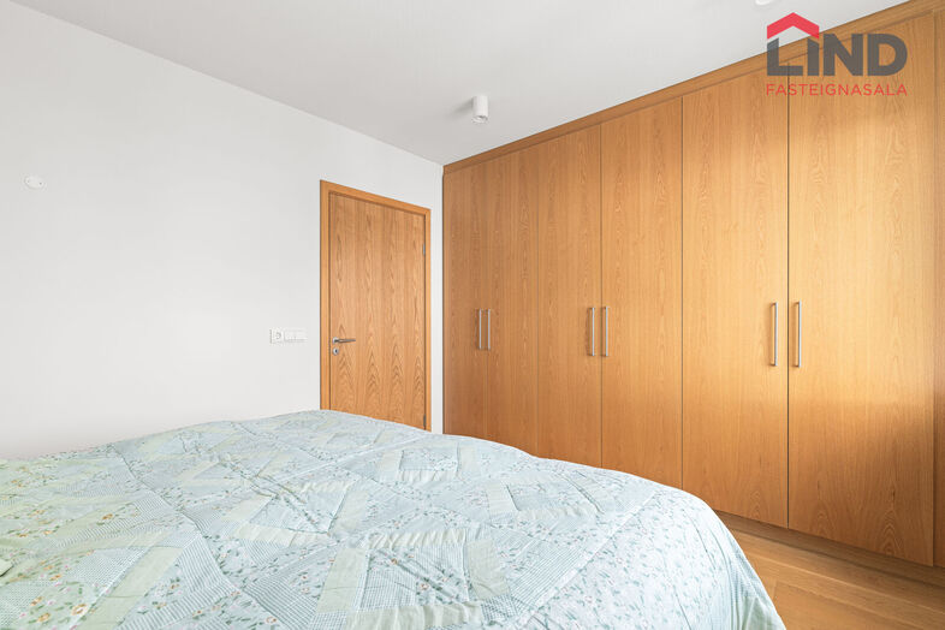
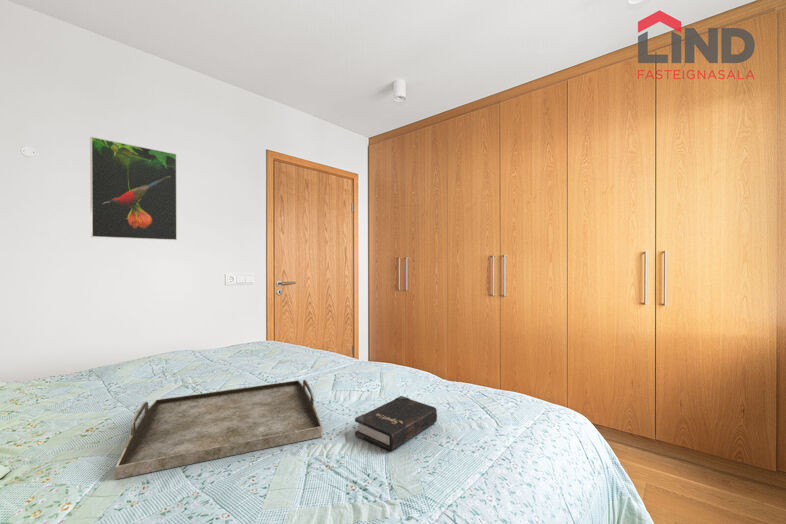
+ serving tray [114,379,323,480]
+ hardback book [354,395,438,452]
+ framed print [89,136,178,241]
